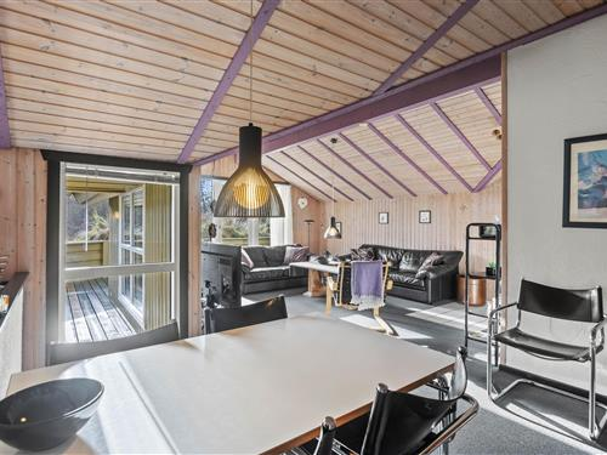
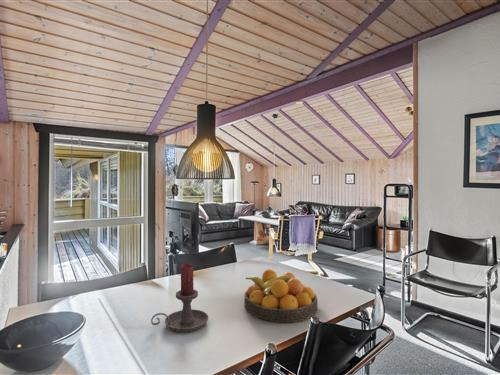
+ candle holder [150,262,209,333]
+ fruit bowl [243,268,319,323]
